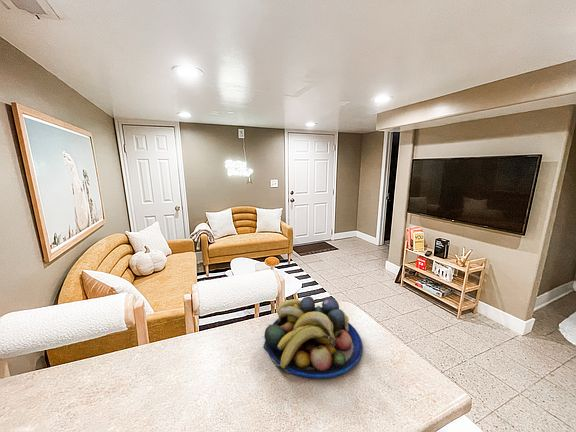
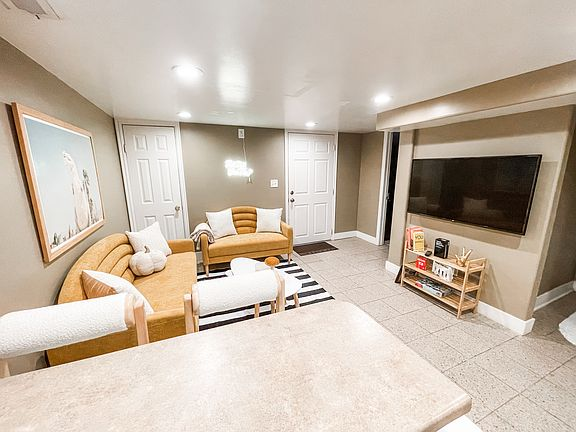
- fruit bowl [263,295,364,379]
